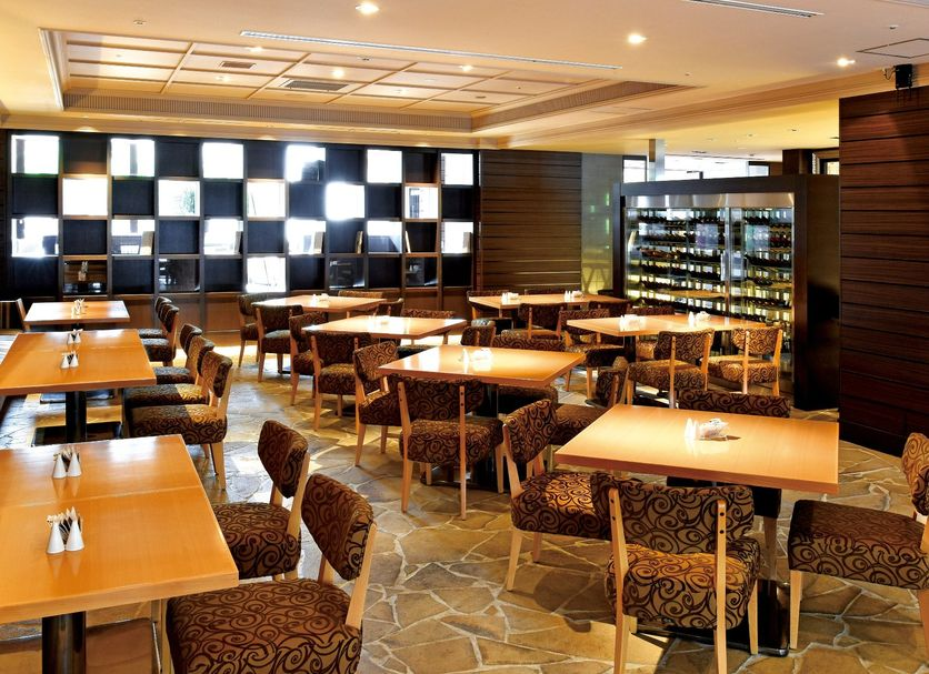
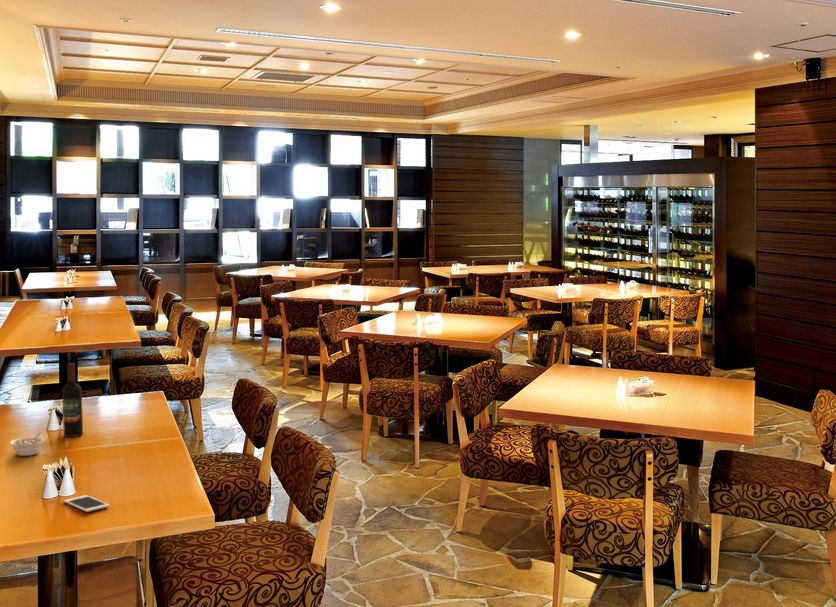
+ wine bottle [61,362,84,438]
+ legume [9,432,45,457]
+ cell phone [63,494,110,513]
